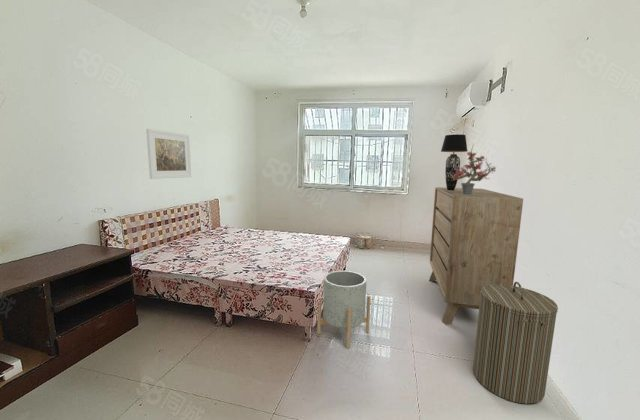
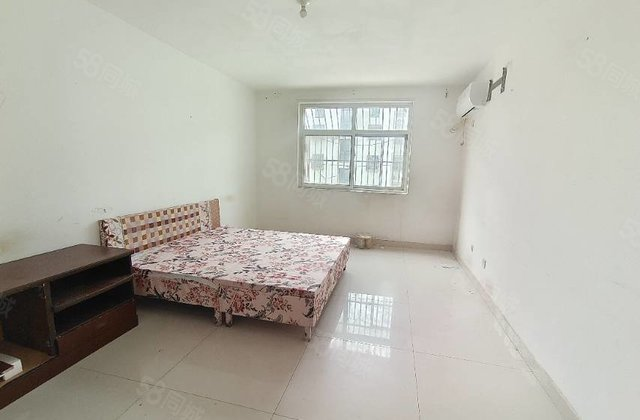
- planter [316,270,372,350]
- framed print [146,128,192,180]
- potted plant [447,143,497,195]
- table lamp [440,133,468,190]
- dresser [428,186,524,326]
- laundry hamper [472,281,559,405]
